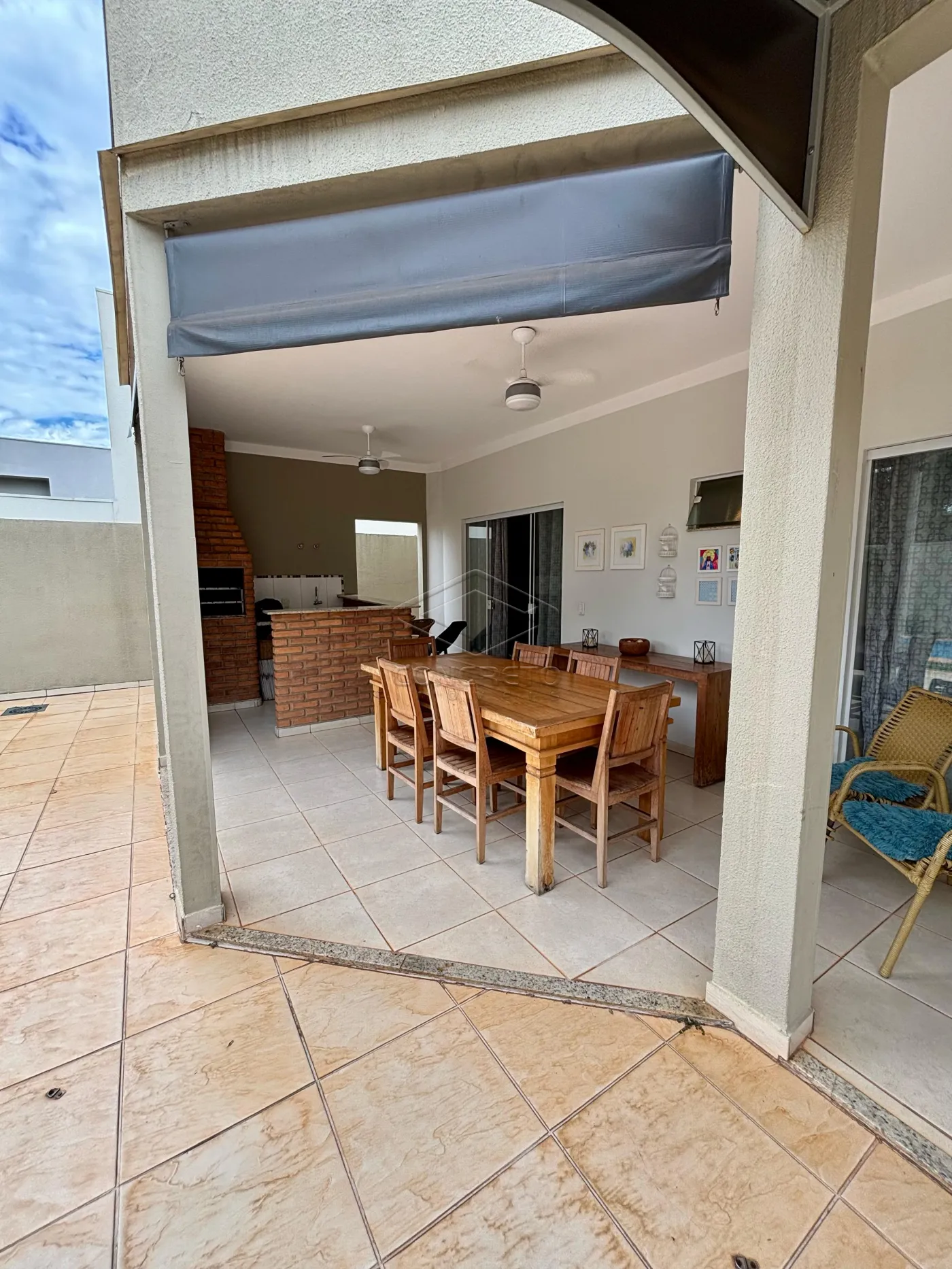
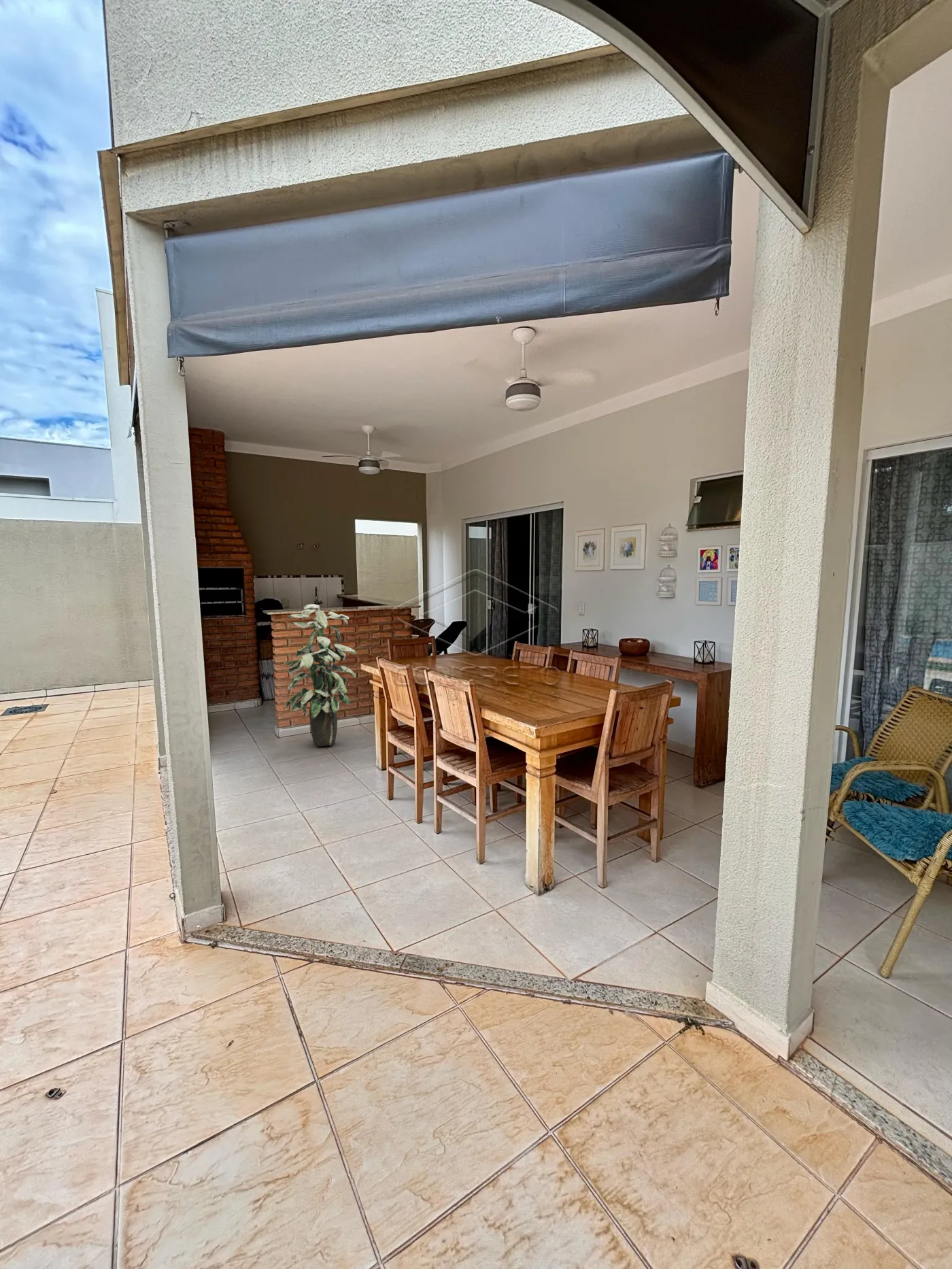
+ indoor plant [283,603,357,747]
